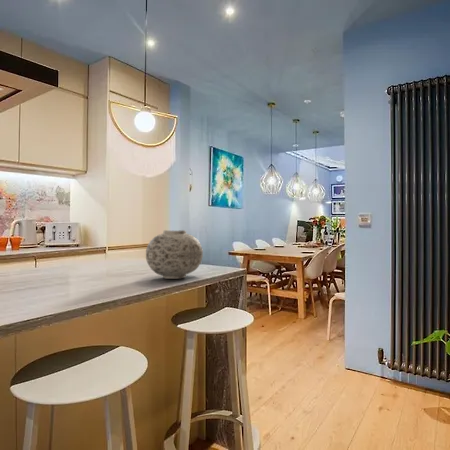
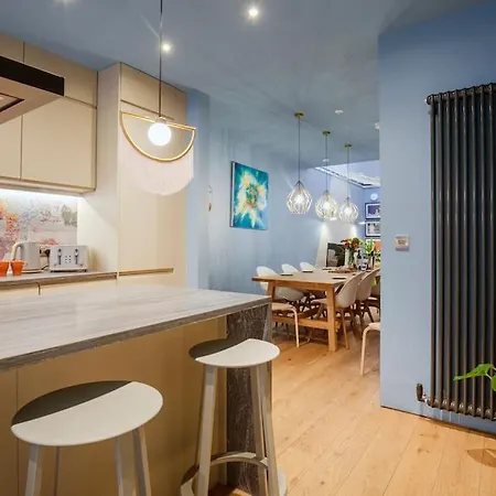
- vase [145,229,204,280]
